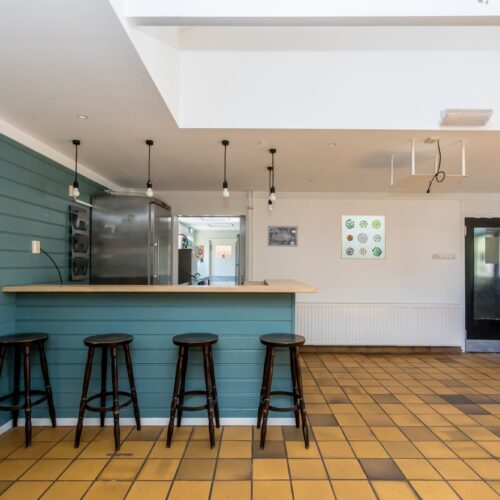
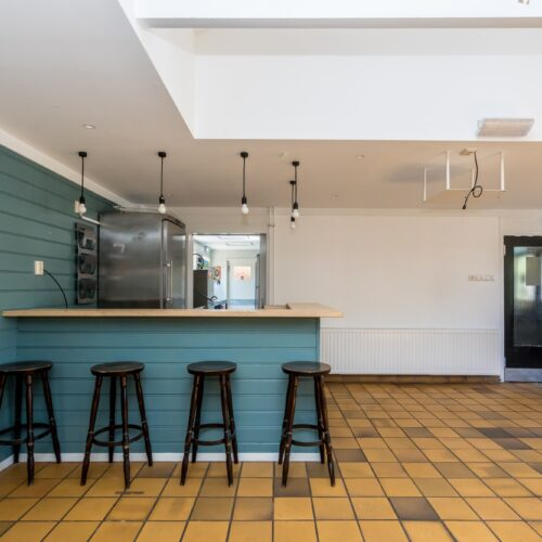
- wall art [340,214,387,260]
- wall art [267,225,299,247]
